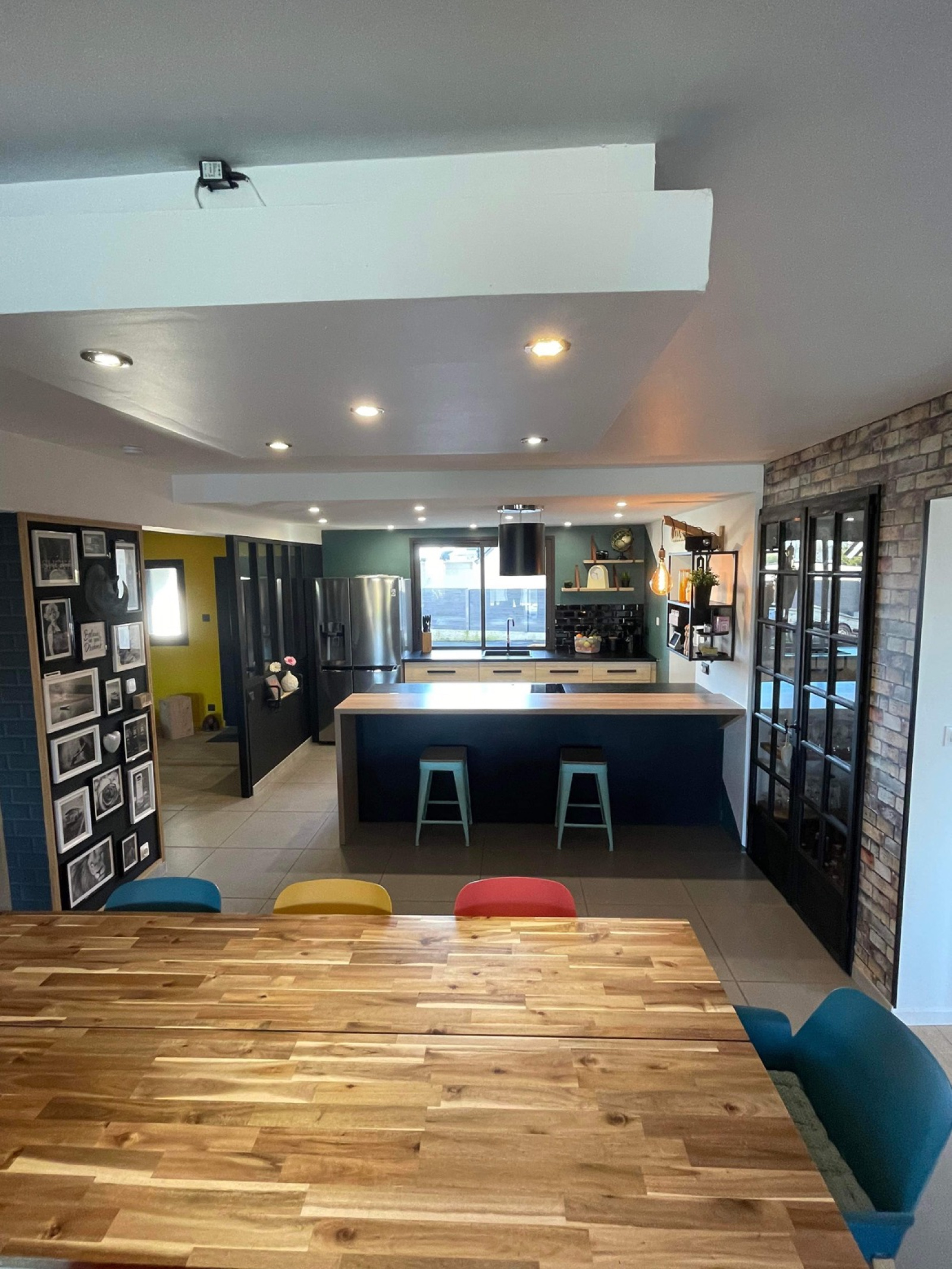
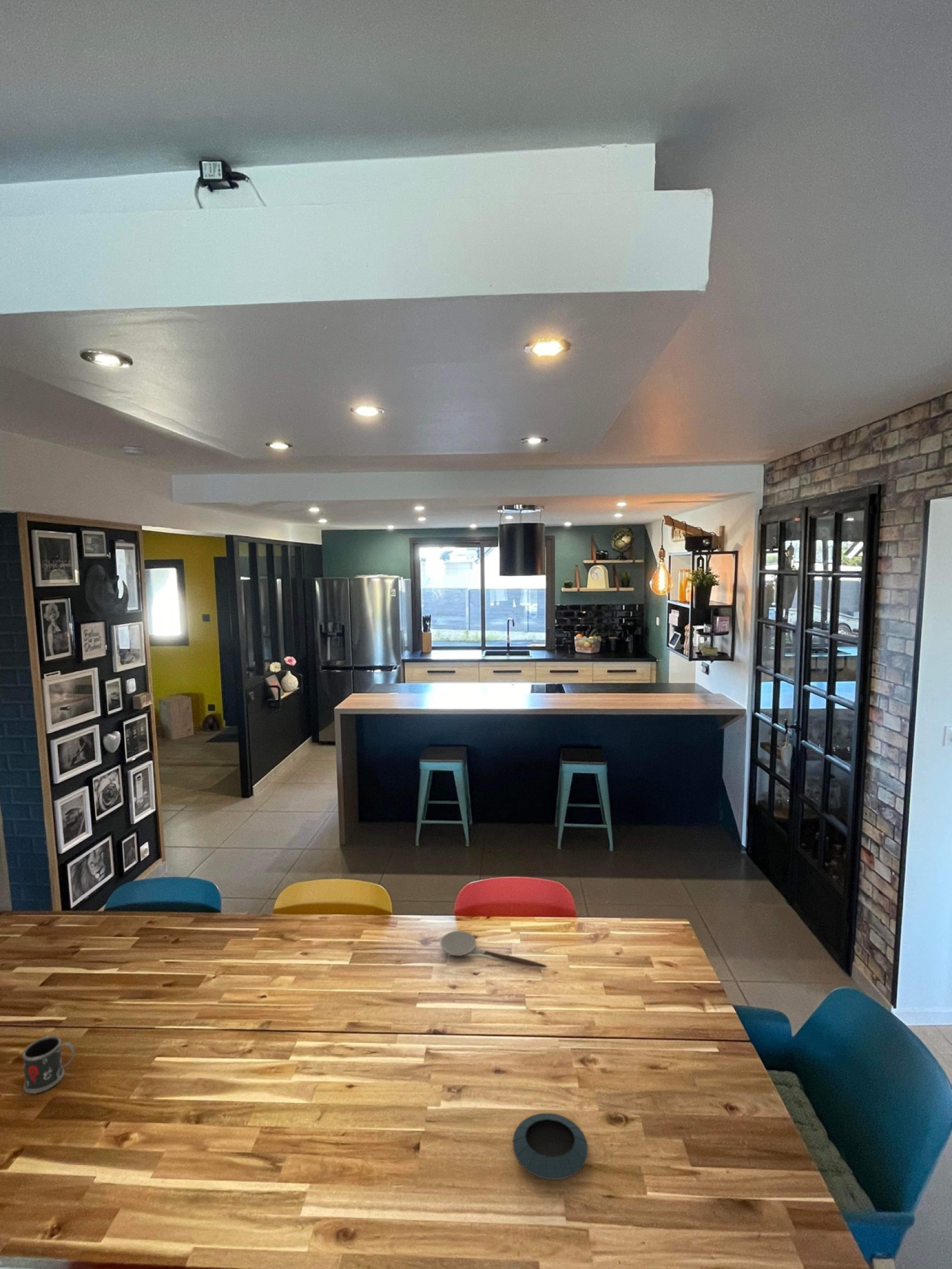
+ spoon [440,930,547,968]
+ mug [22,1035,75,1094]
+ saucer [512,1113,588,1181]
